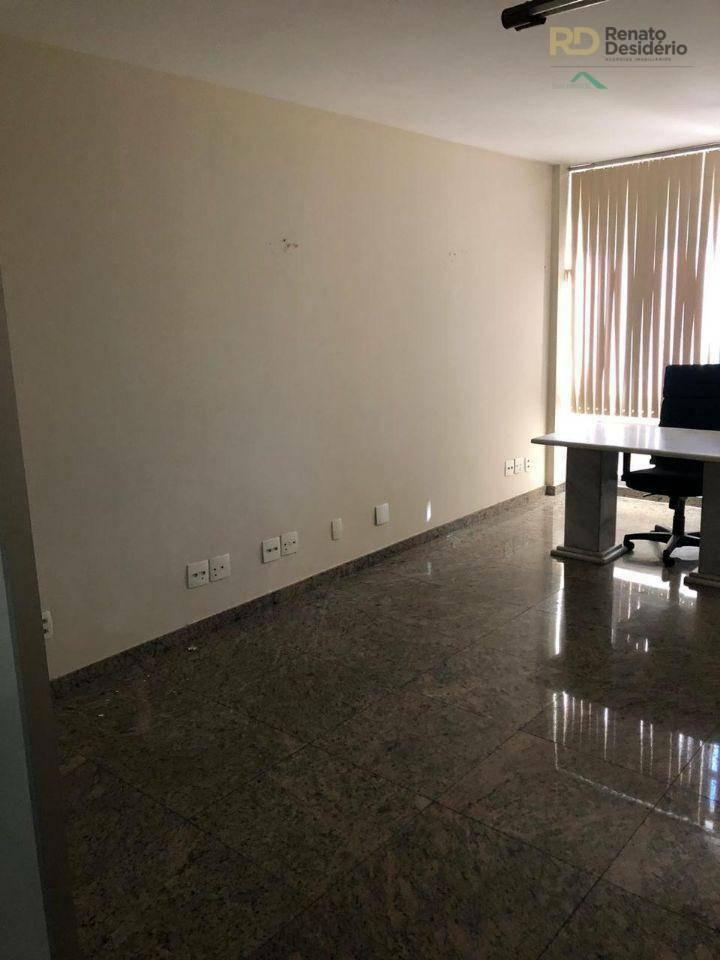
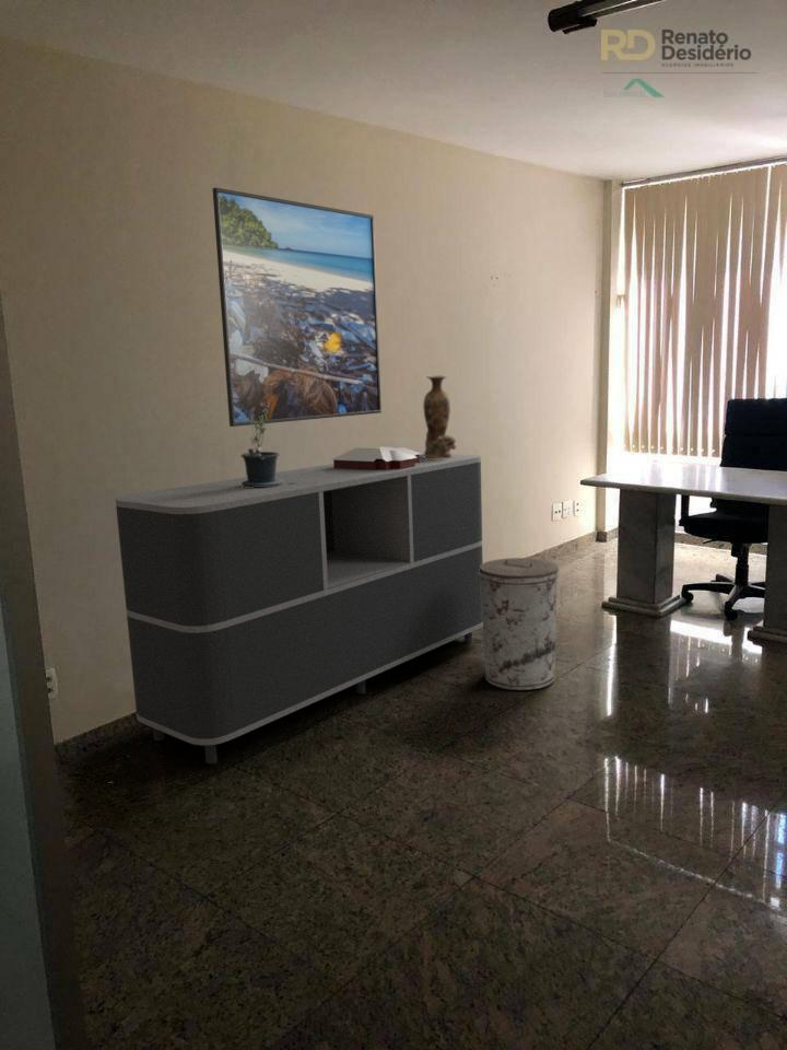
+ potted plant [240,409,295,488]
+ vase with dog figurine [422,374,458,459]
+ sideboard [115,452,484,765]
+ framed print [212,187,383,428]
+ trash can [479,557,560,691]
+ books [331,445,421,470]
